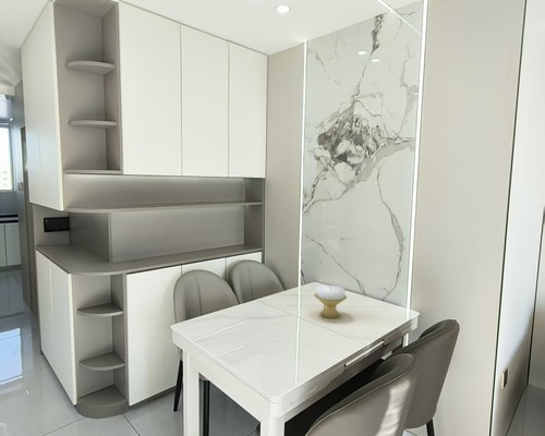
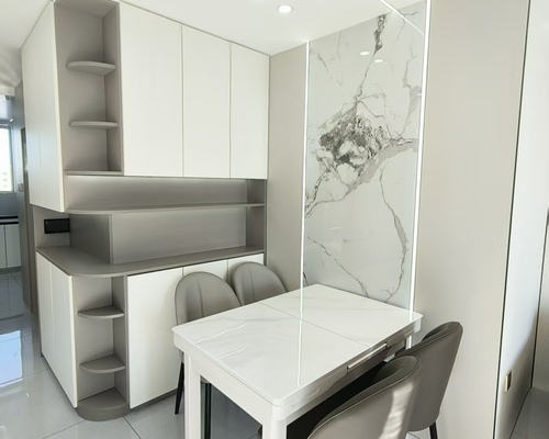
- candle holder [313,284,348,319]
